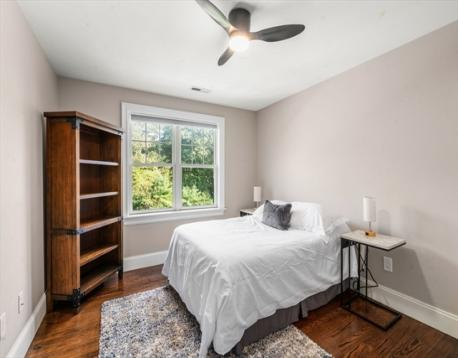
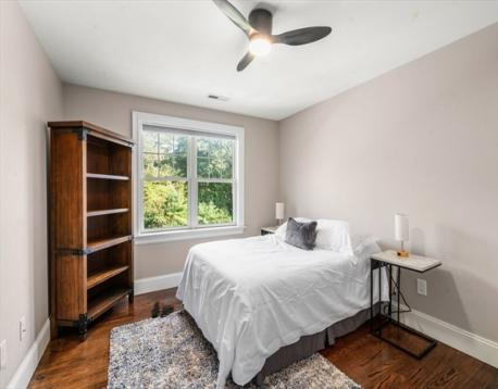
+ boots [151,299,175,318]
